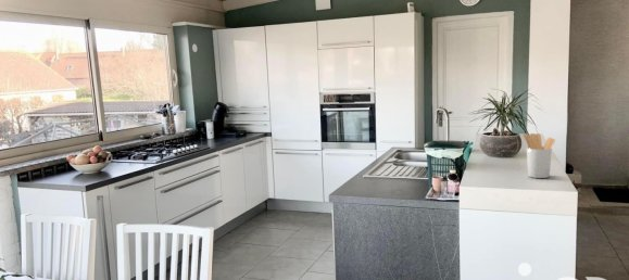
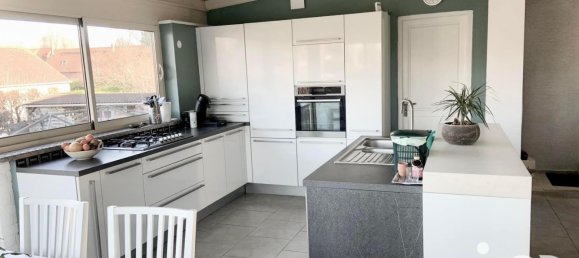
- utensil holder [523,132,556,179]
